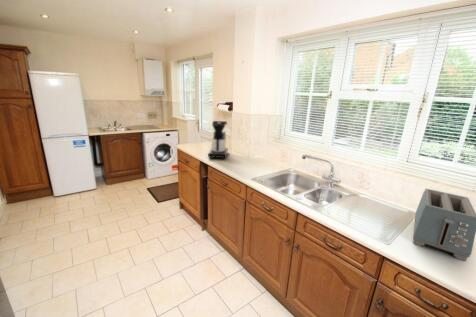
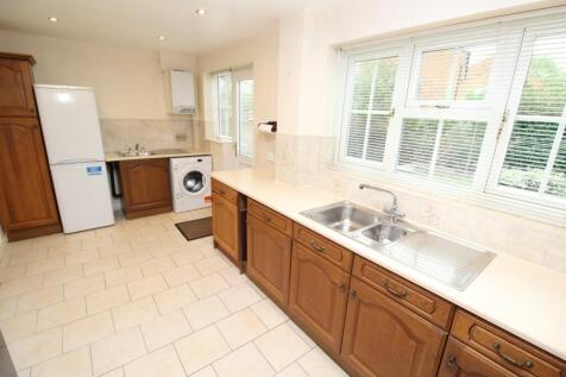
- toaster [412,188,476,262]
- coffee maker [207,120,229,160]
